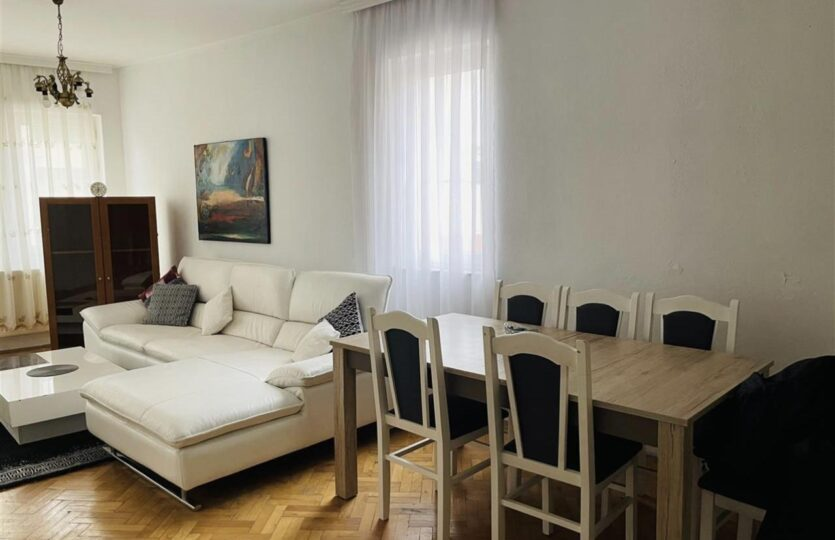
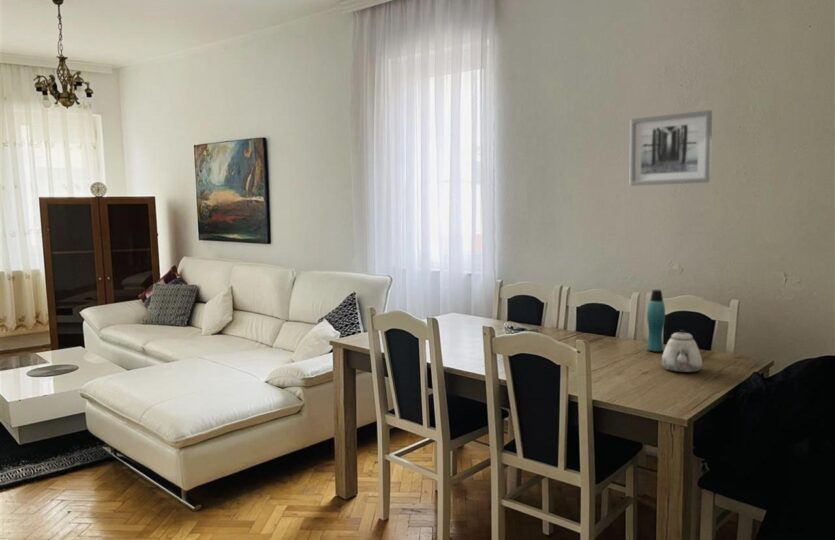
+ bottle [646,289,666,353]
+ teapot [661,329,703,373]
+ wall art [628,109,713,187]
